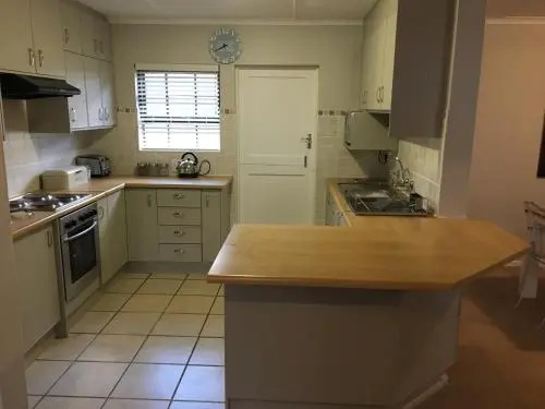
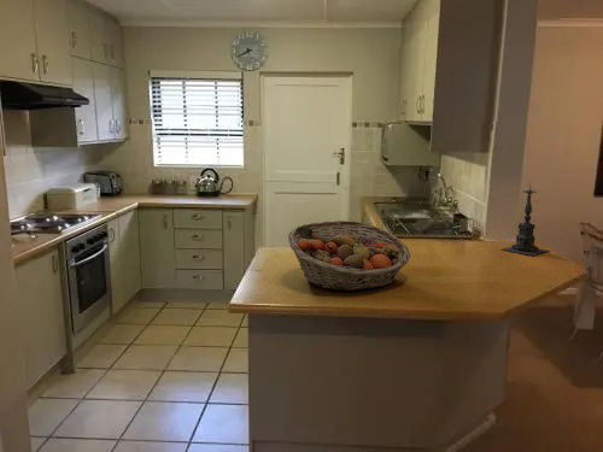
+ candle holder [502,183,549,257]
+ fruit basket [287,219,411,292]
